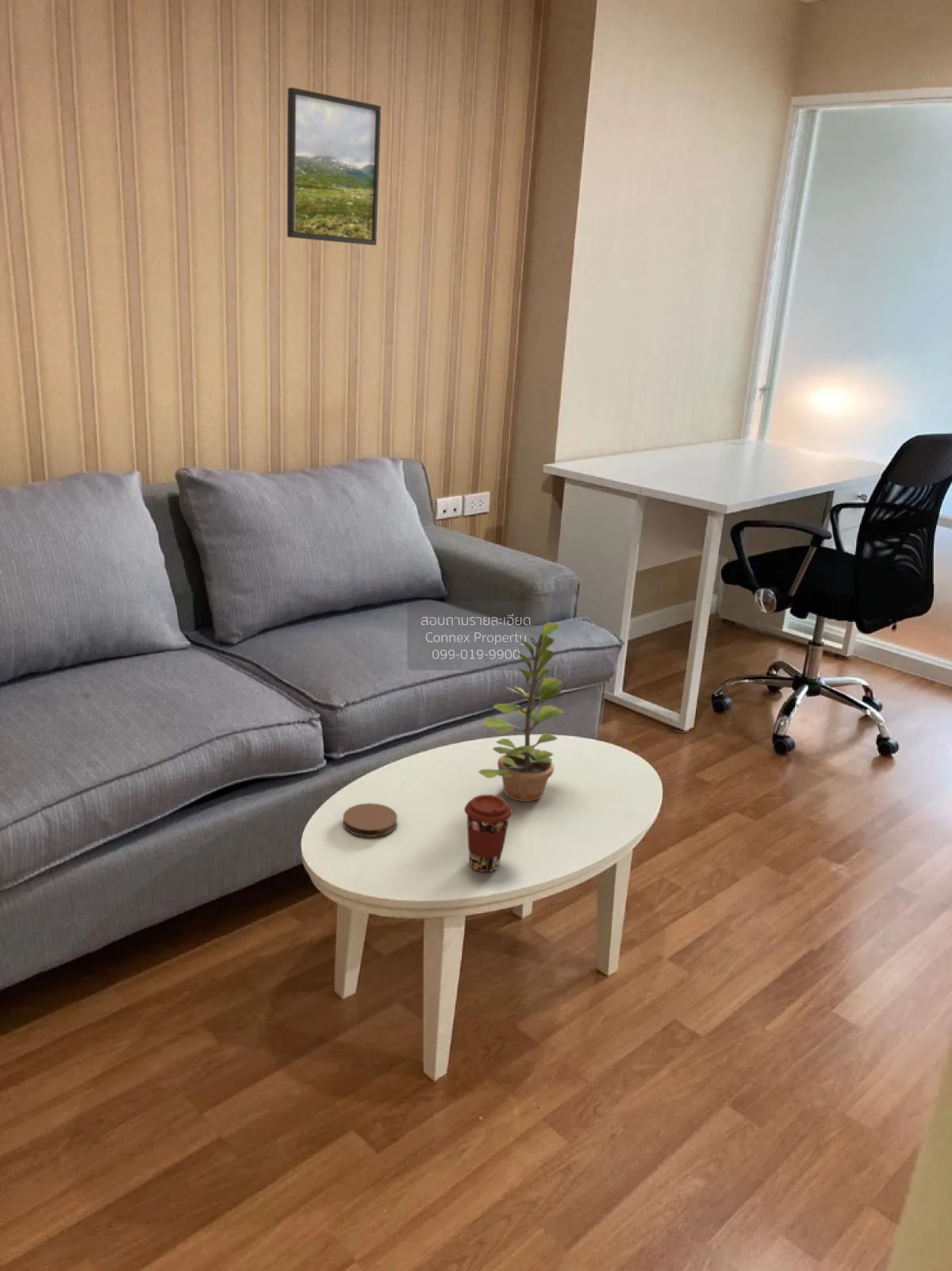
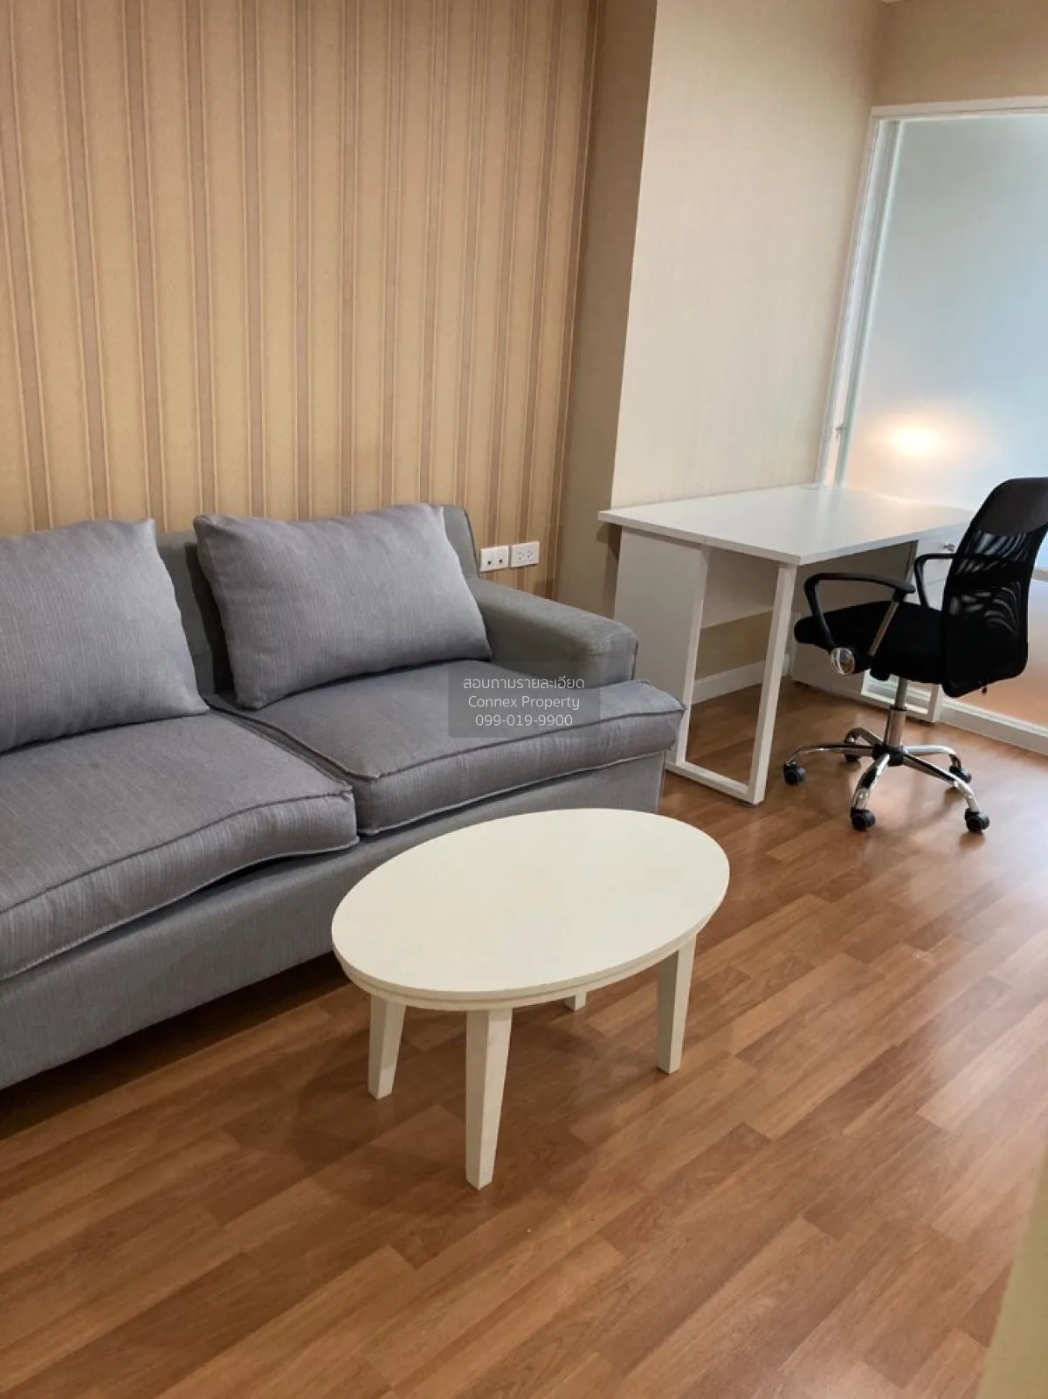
- coaster [343,802,398,838]
- plant [478,621,564,802]
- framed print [286,86,382,246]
- coffee cup [463,794,513,873]
